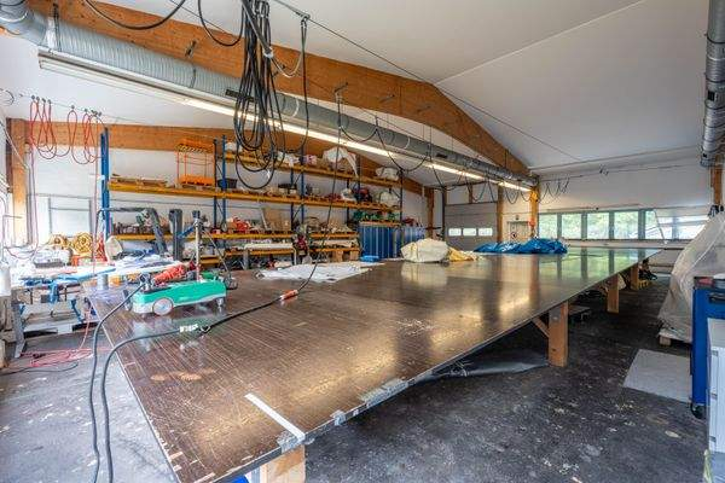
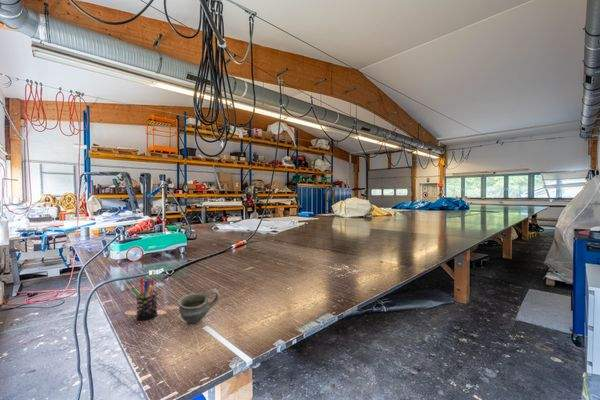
+ cup [177,288,221,324]
+ pen holder [130,277,158,321]
